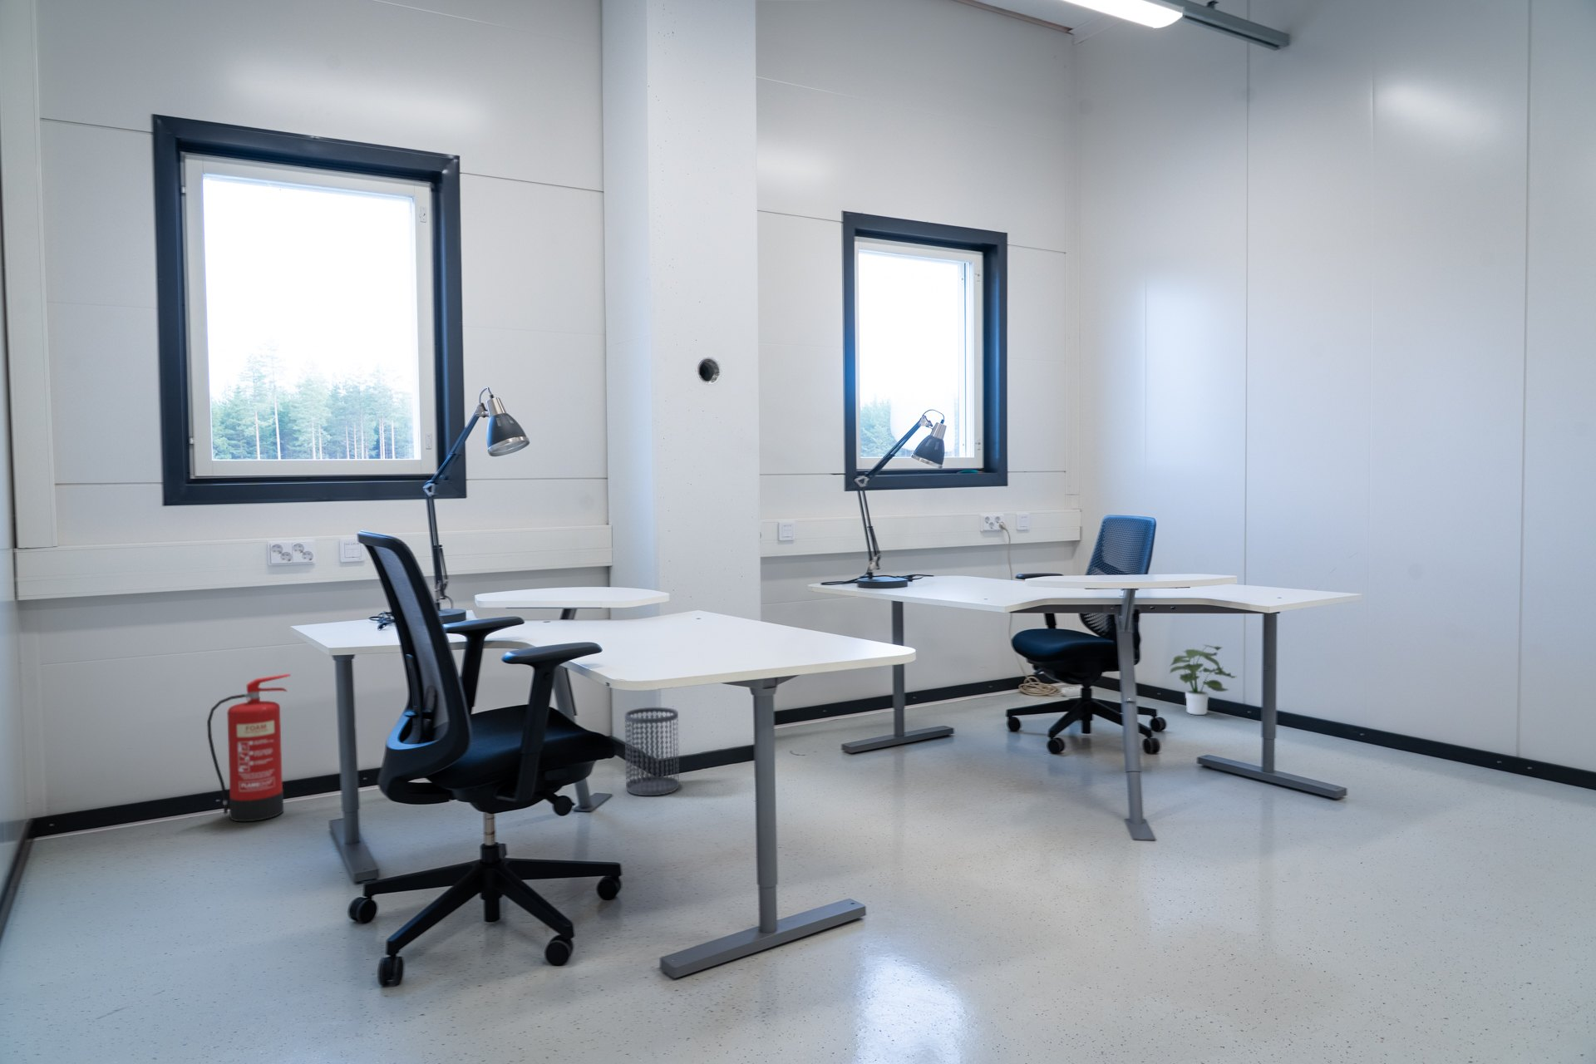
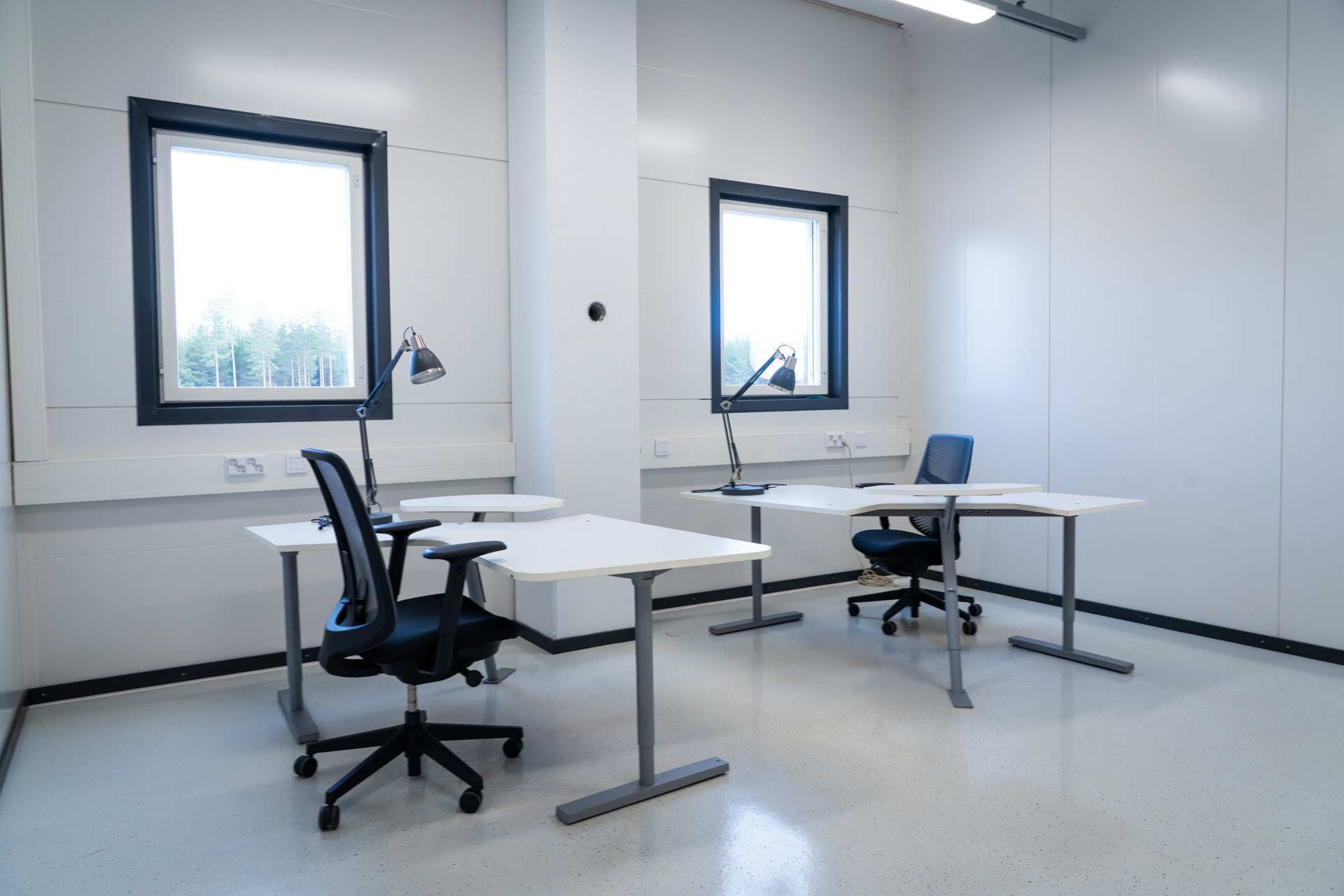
- wastebasket [625,707,680,797]
- fire extinguisher [207,673,292,823]
- potted plant [1168,644,1237,716]
